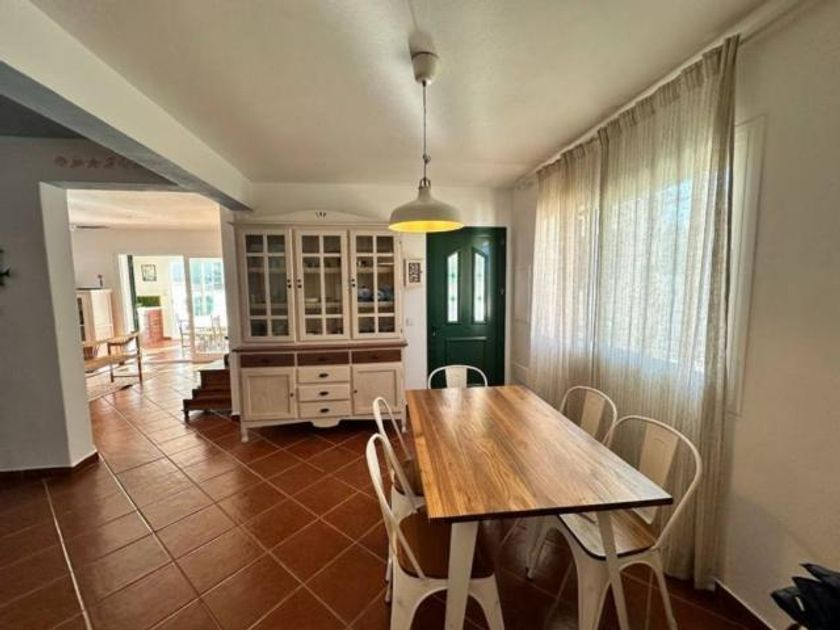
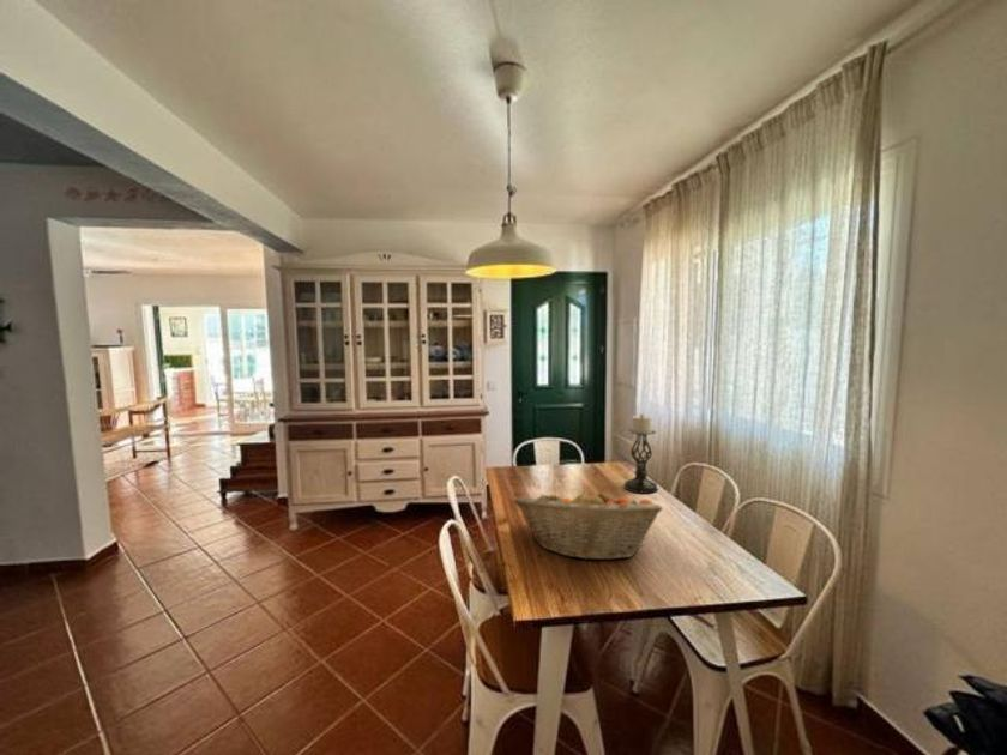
+ candle holder [623,413,659,495]
+ fruit basket [513,485,664,561]
